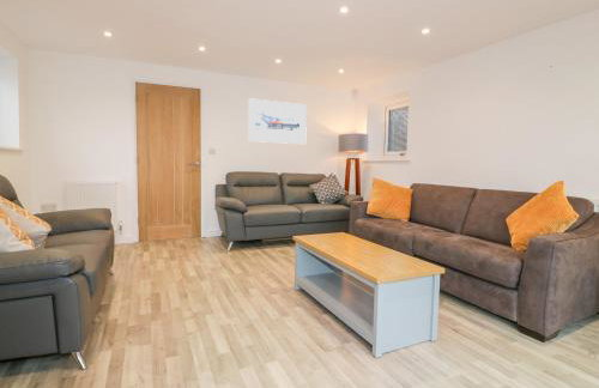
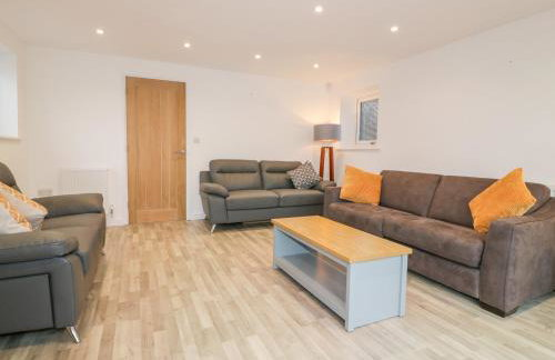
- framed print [247,97,308,145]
